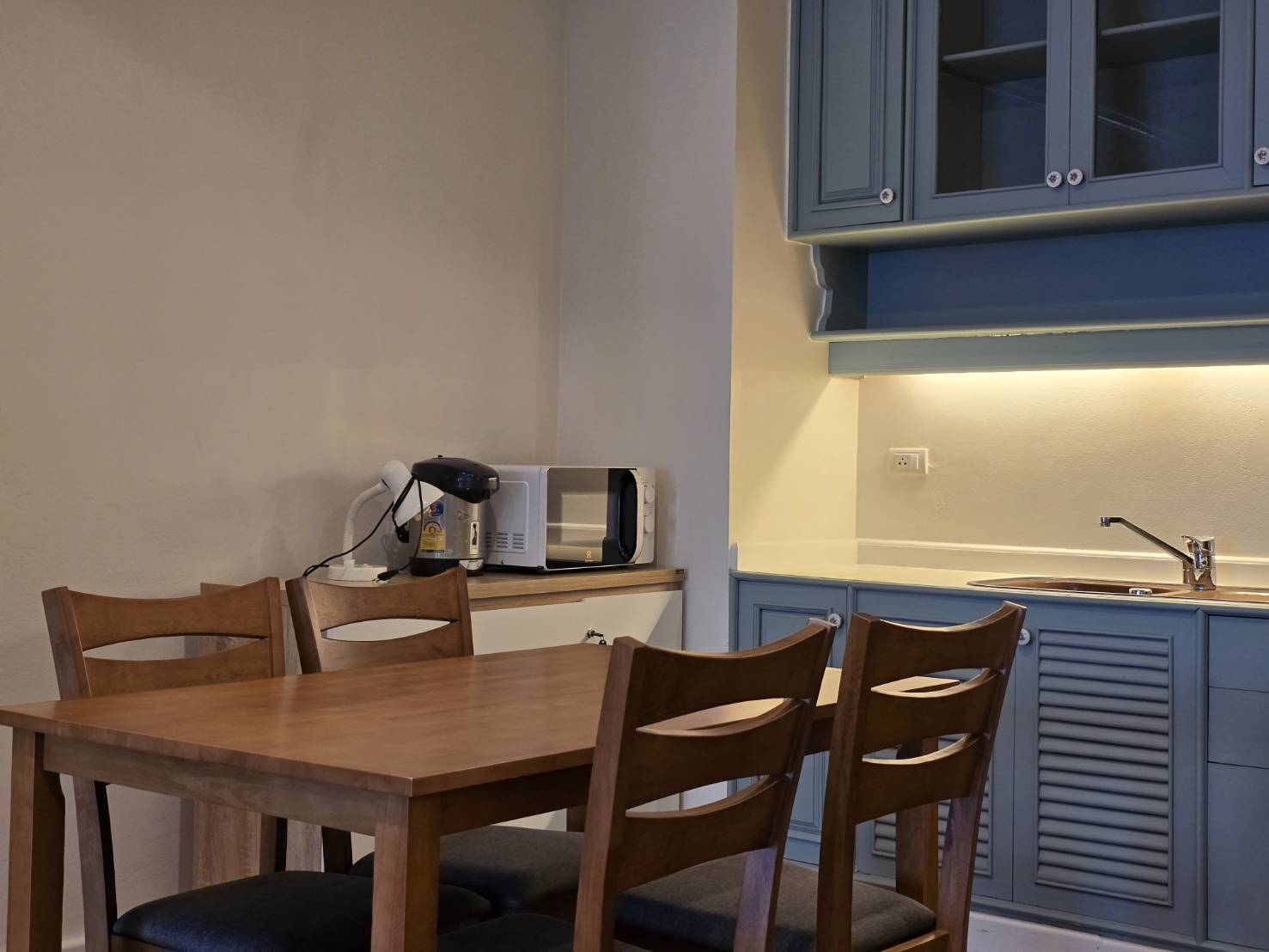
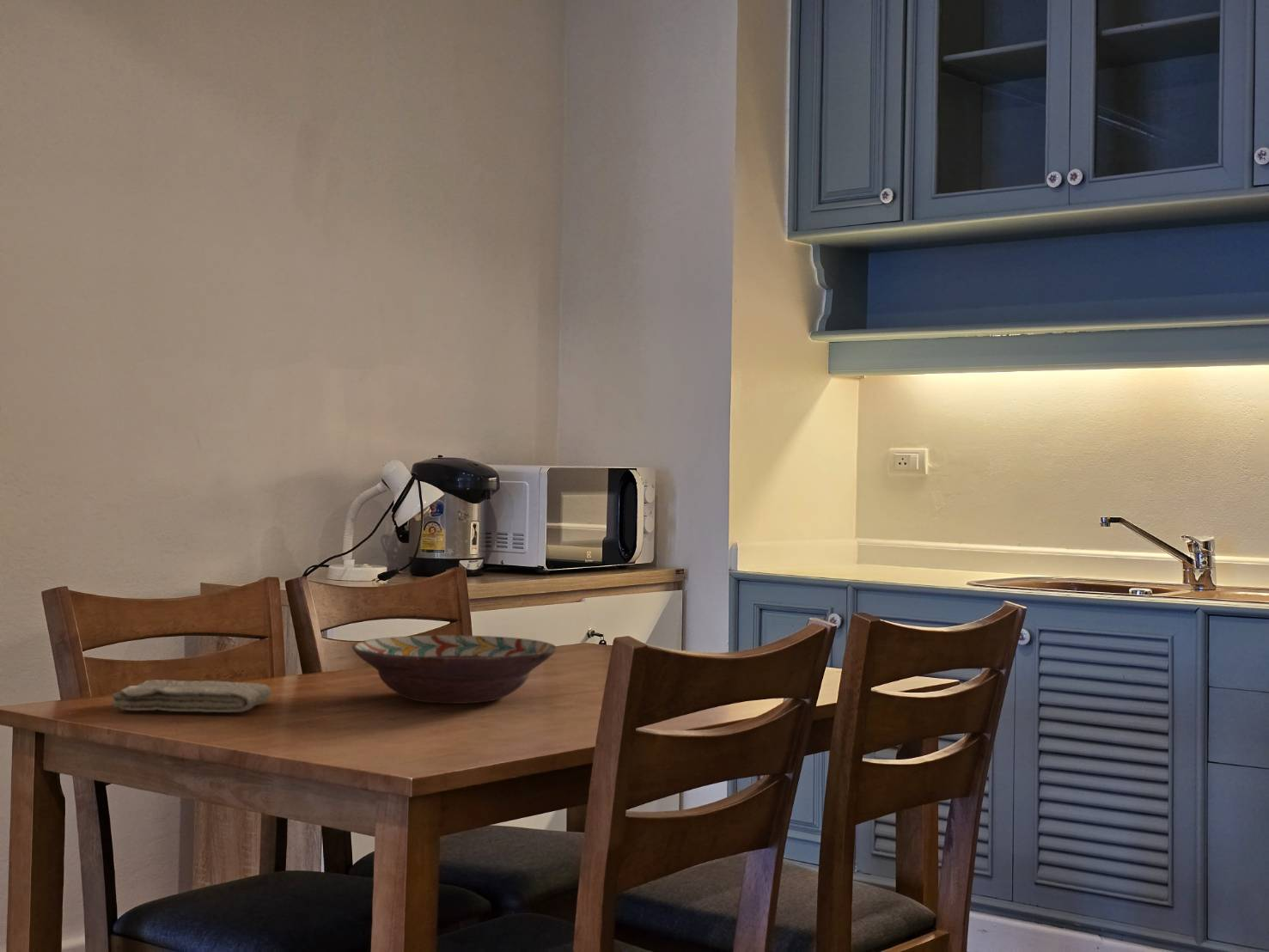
+ washcloth [111,679,273,713]
+ decorative bowl [351,634,558,705]
